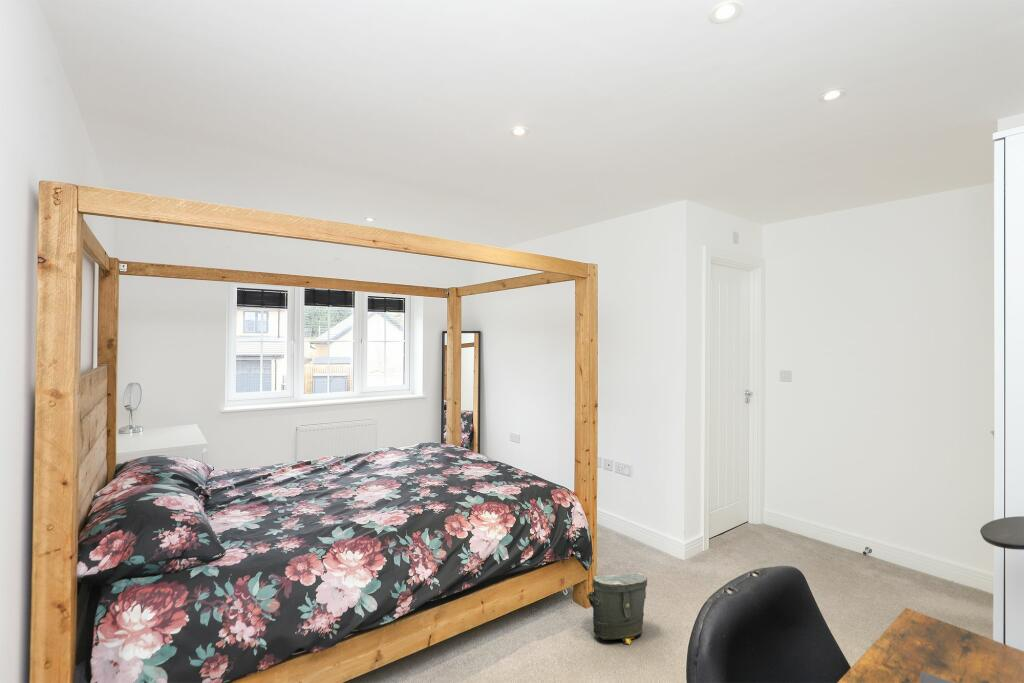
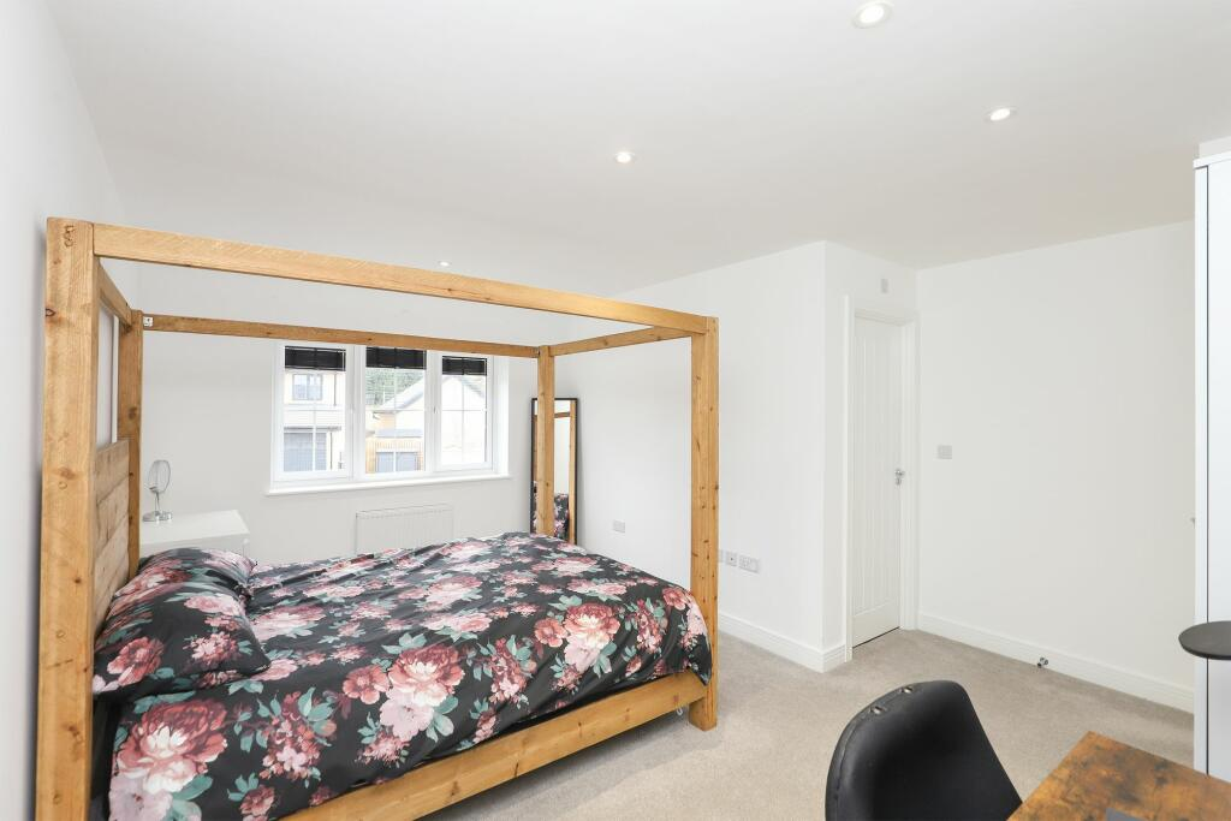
- bag [586,571,648,645]
